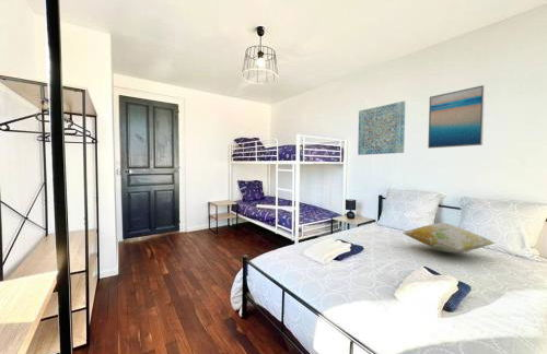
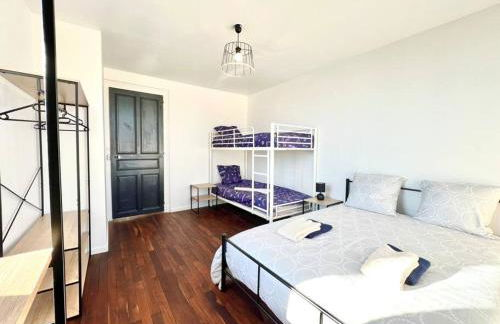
- wall art [357,101,406,156]
- wall art [427,84,486,150]
- decorative pillow [401,222,497,253]
